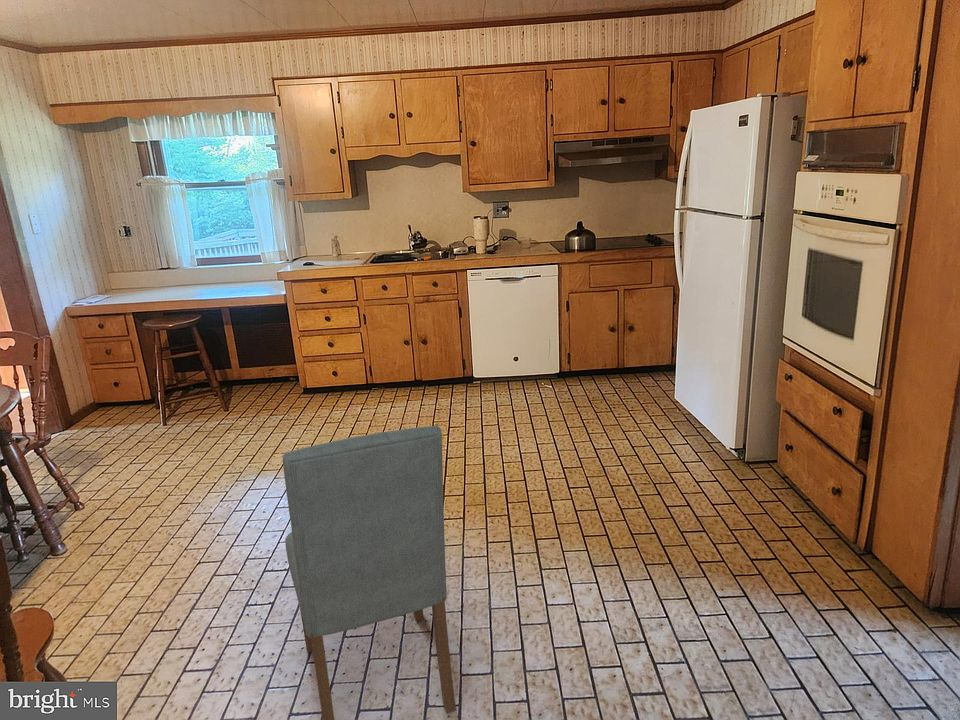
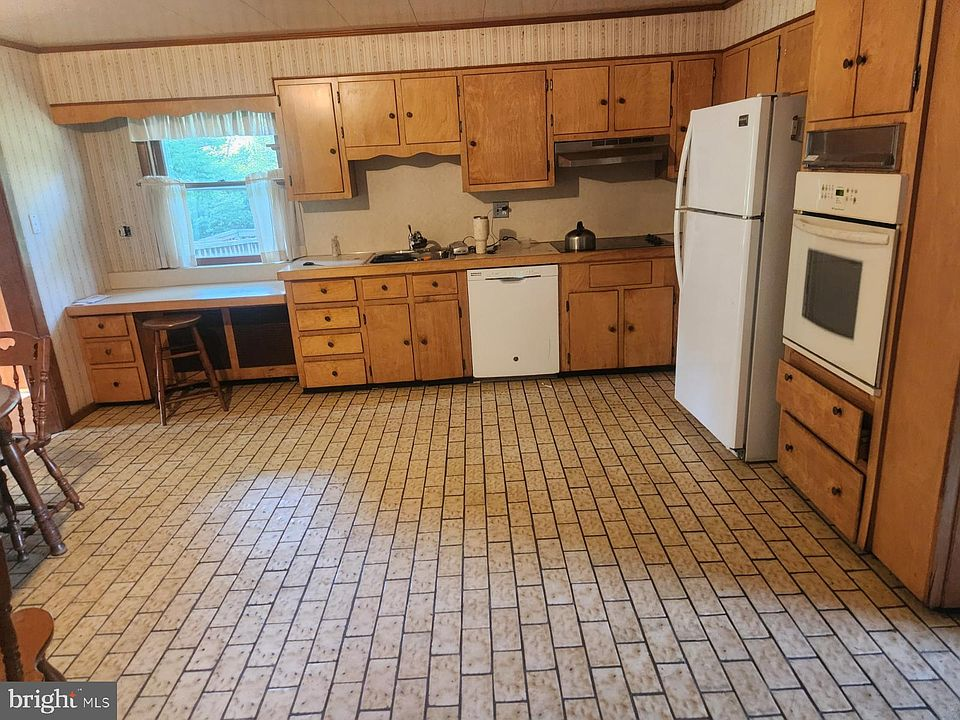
- dining chair [282,425,457,720]
